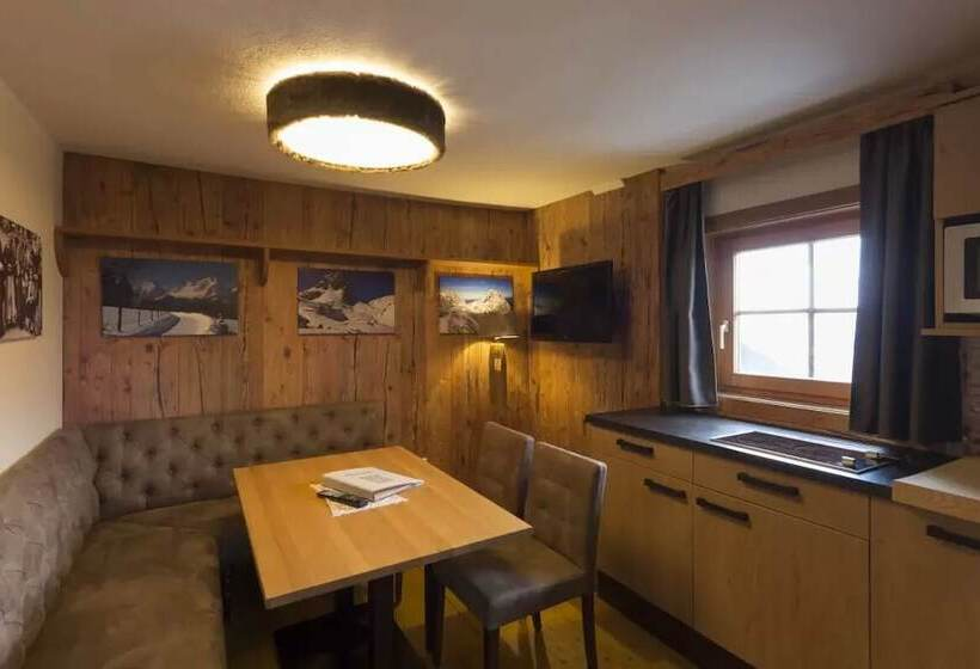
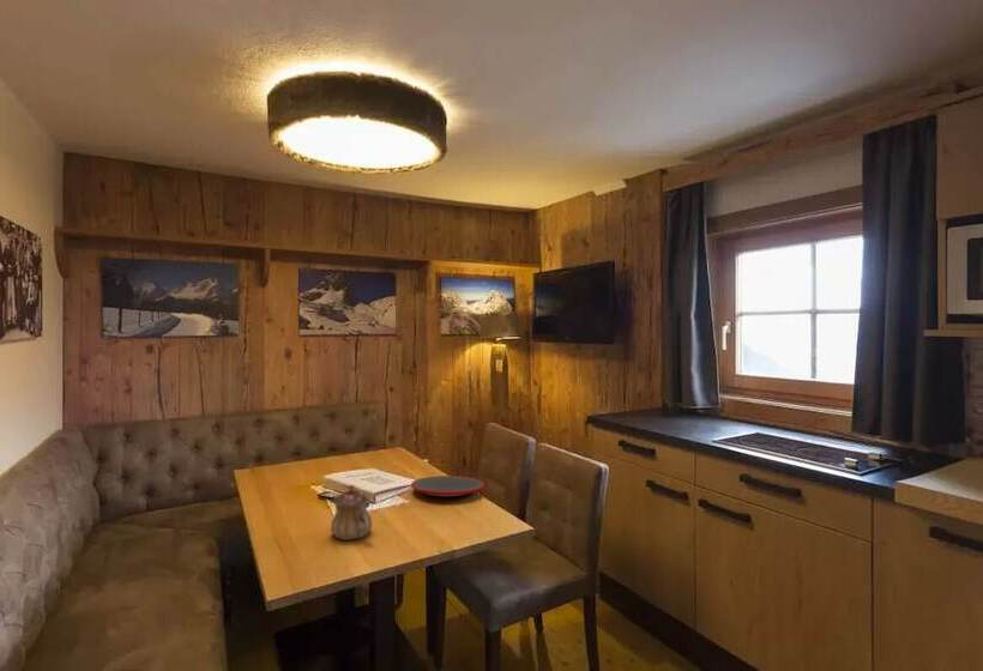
+ plate [410,474,486,497]
+ teapot [330,484,373,540]
